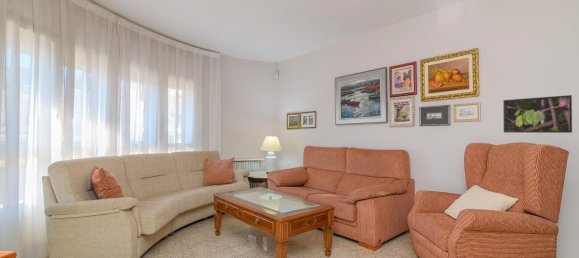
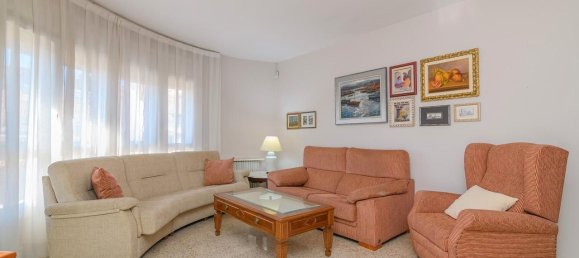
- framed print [502,94,573,134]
